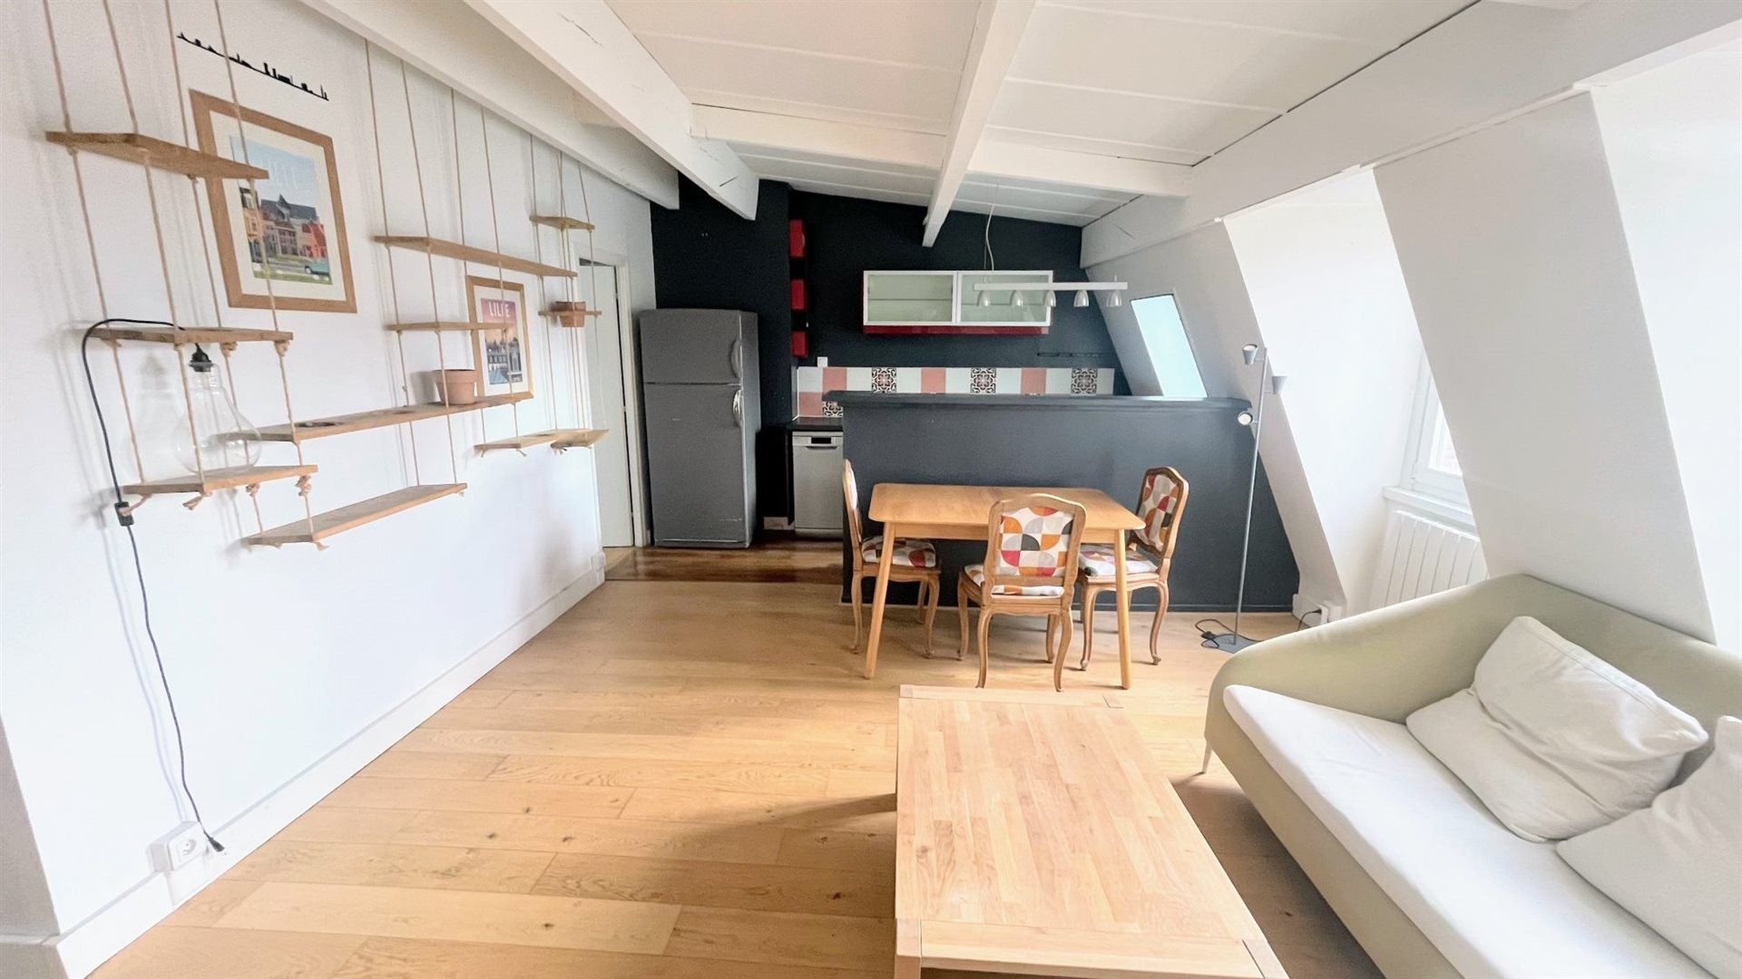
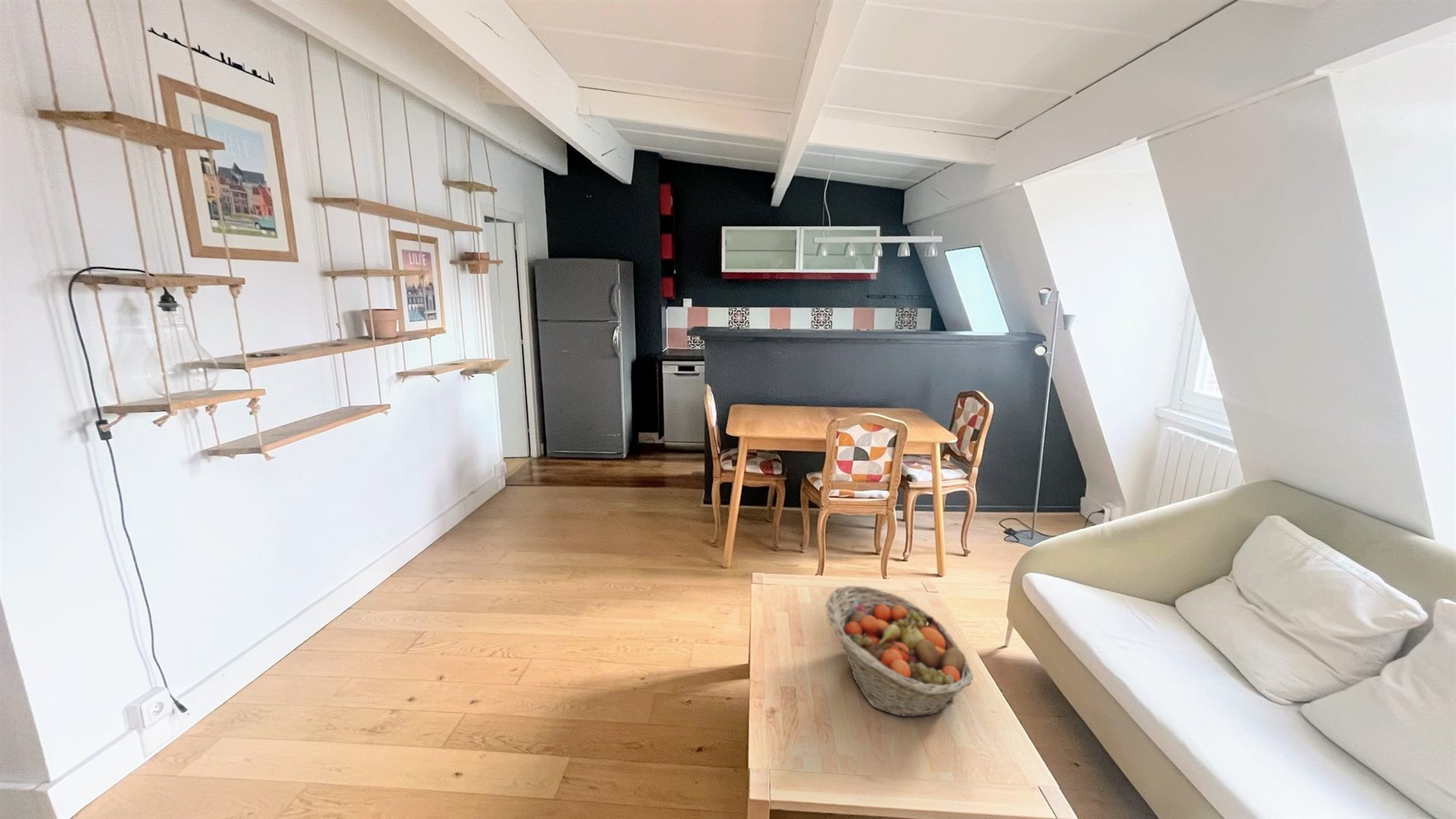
+ fruit basket [825,585,974,717]
